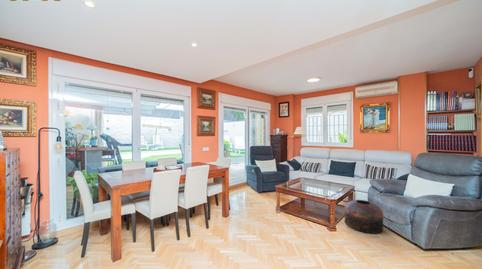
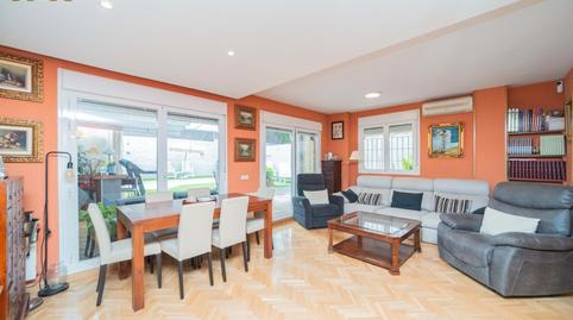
- pouf [344,199,384,235]
